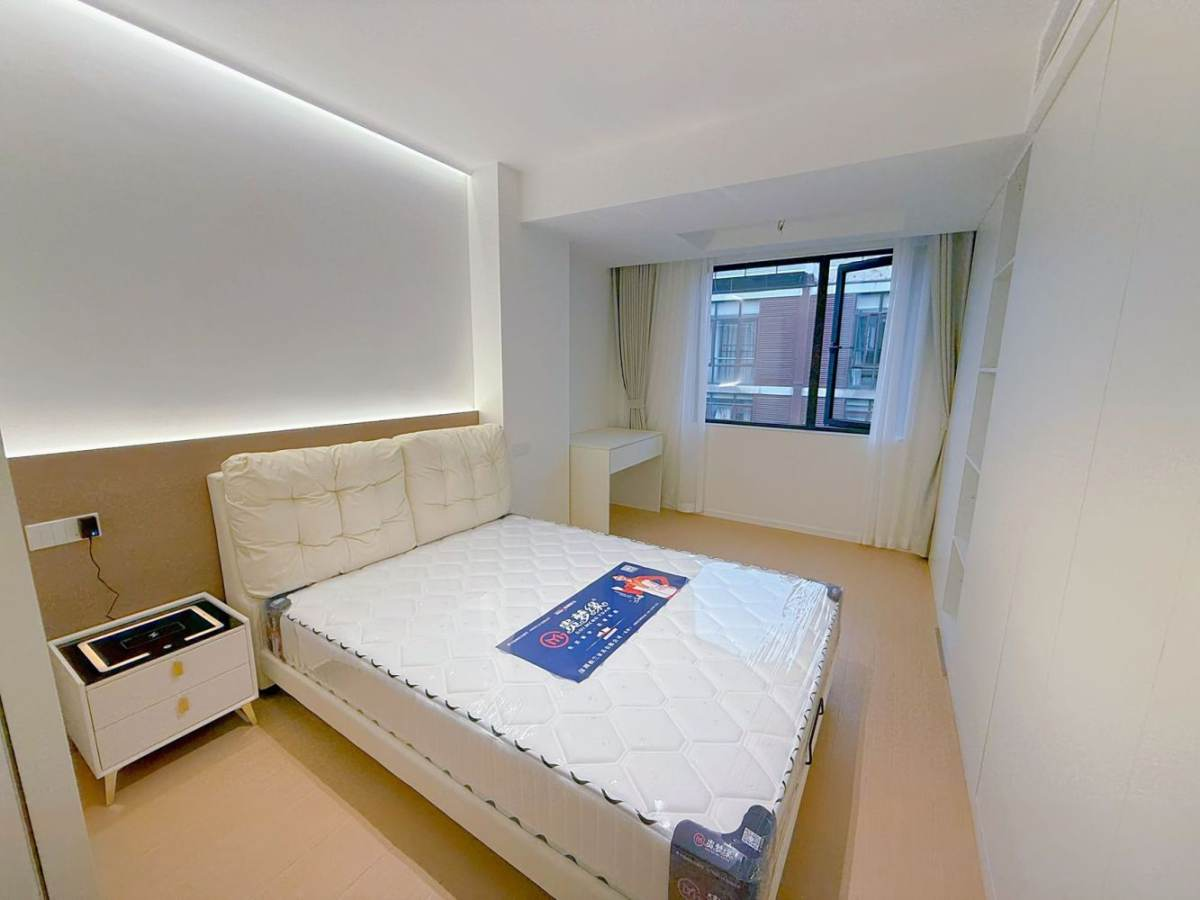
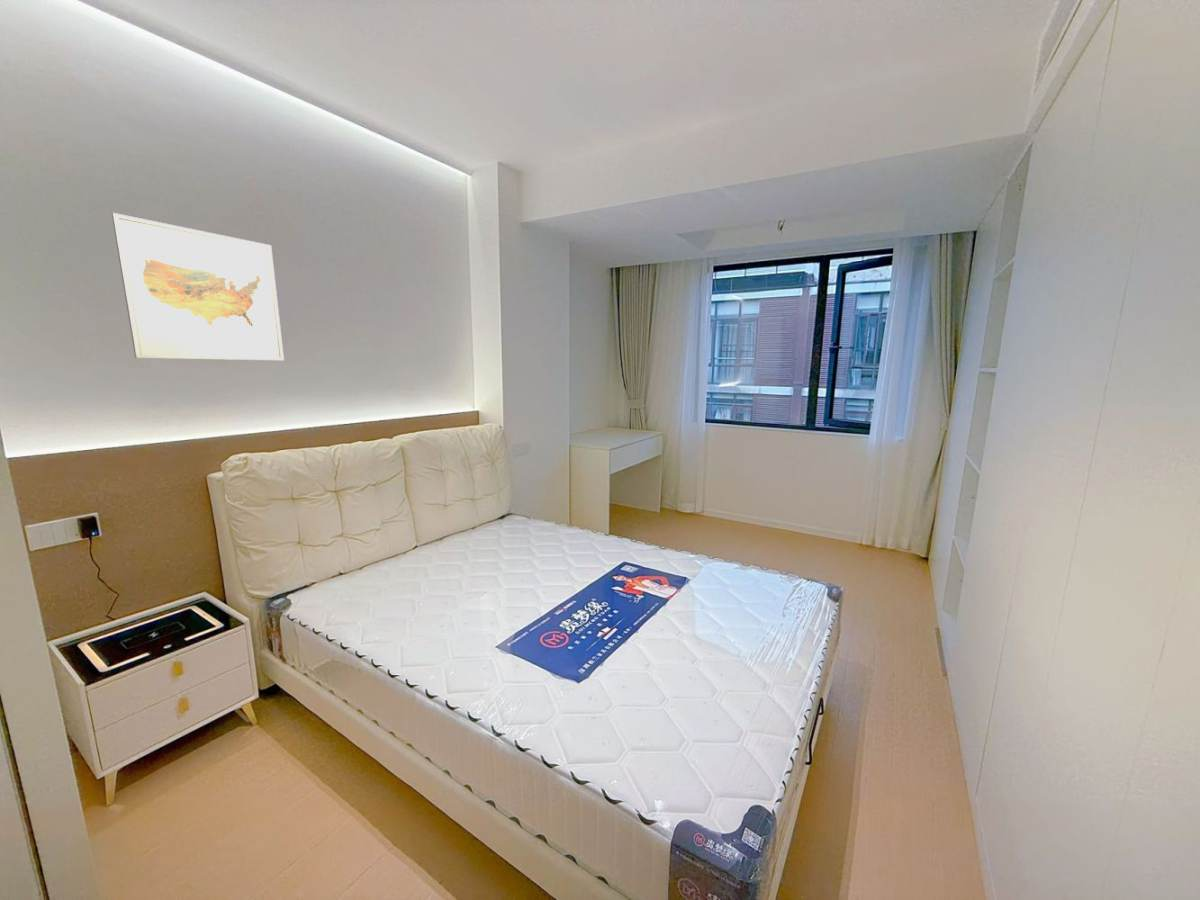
+ wall art [111,212,285,361]
